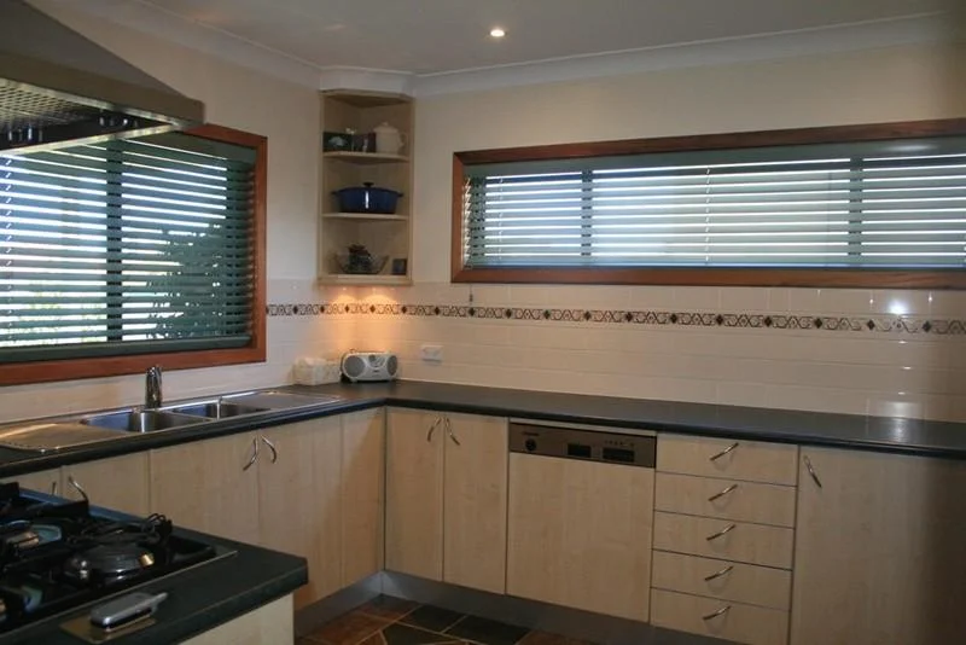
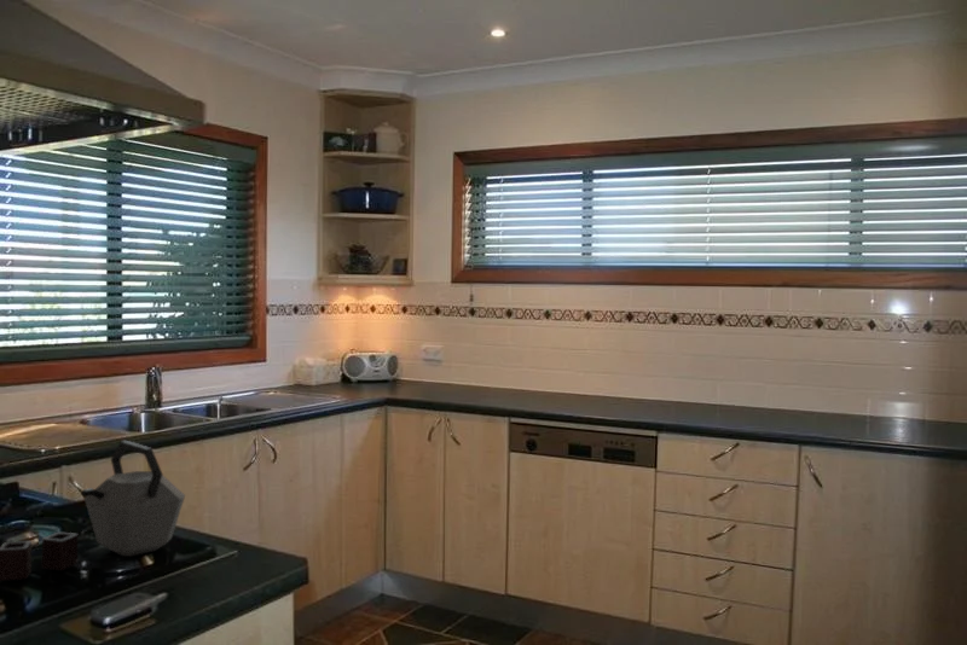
+ kettle [0,440,186,582]
